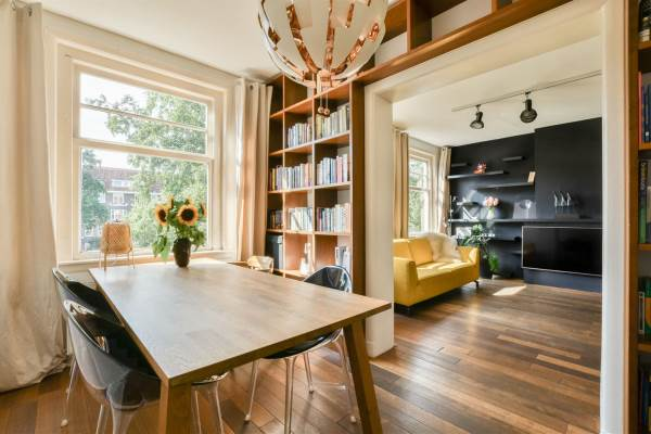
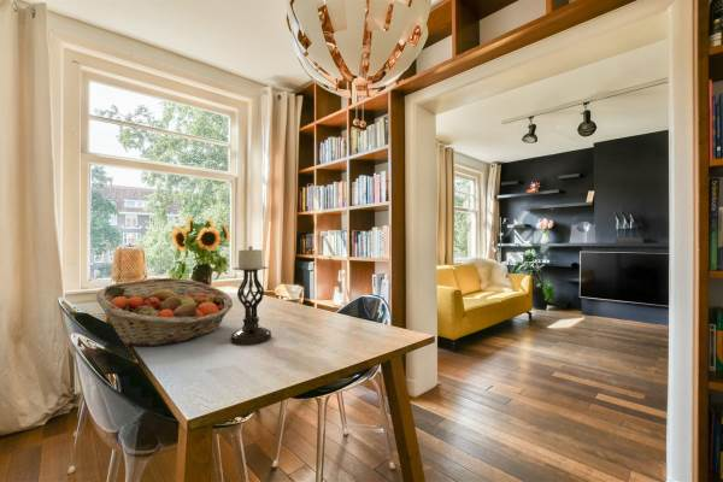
+ candle holder [229,245,272,346]
+ fruit basket [94,277,234,347]
